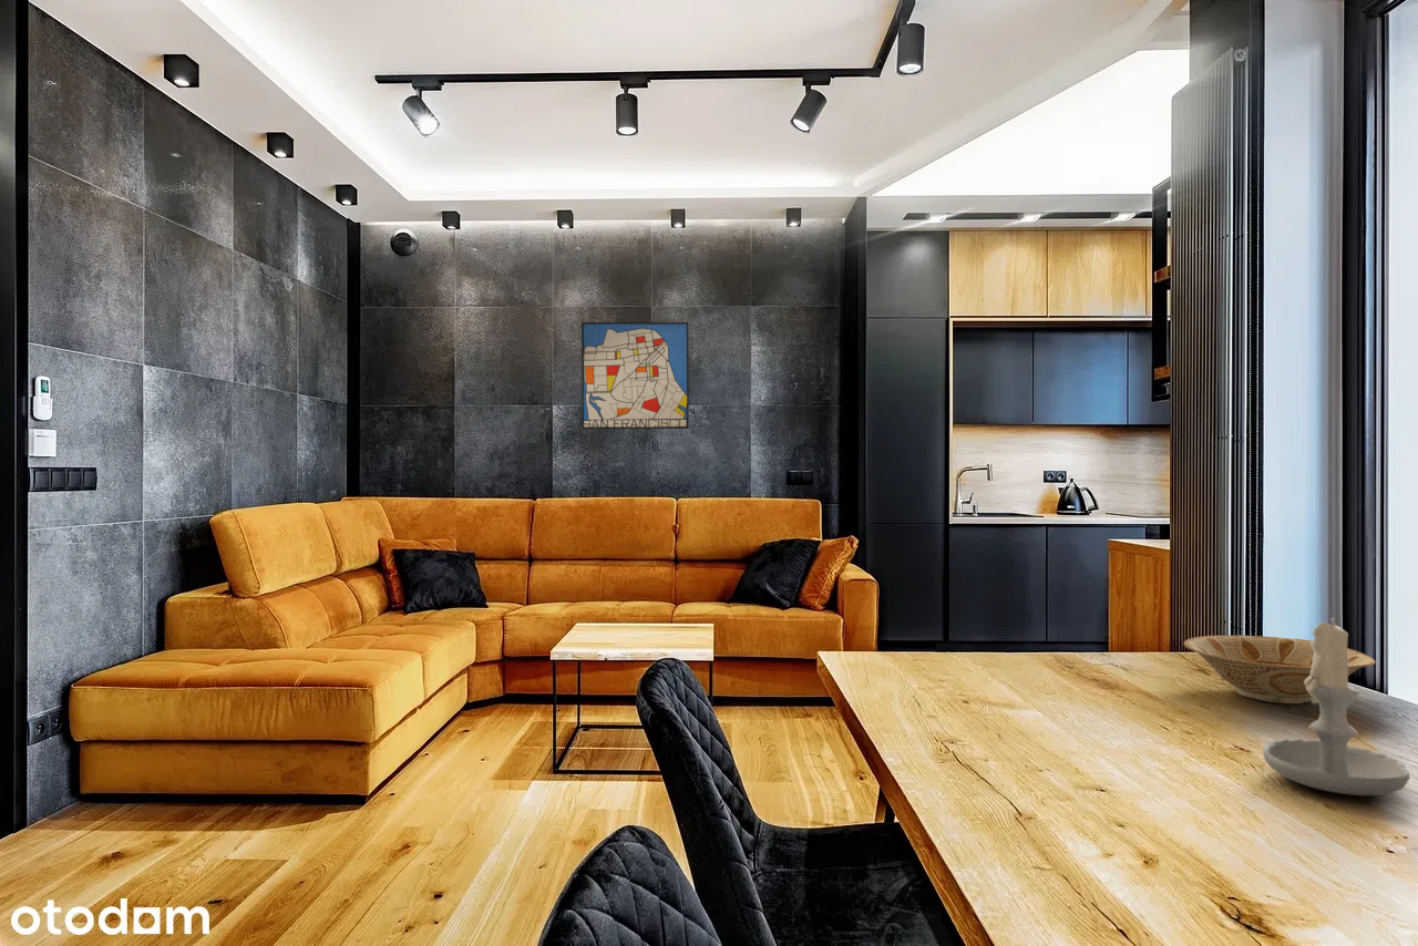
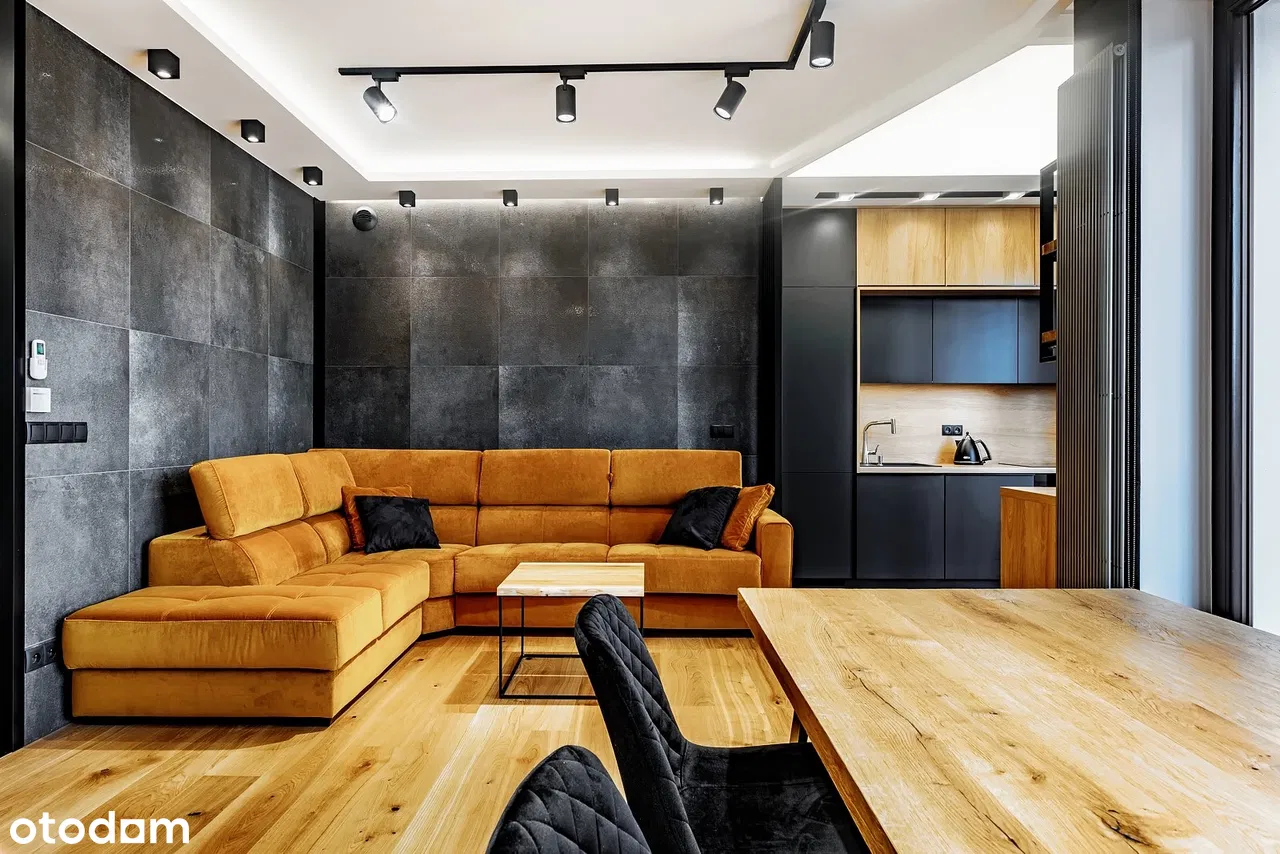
- wall art [580,321,690,430]
- bowl [1183,635,1376,705]
- candle [1262,617,1411,796]
